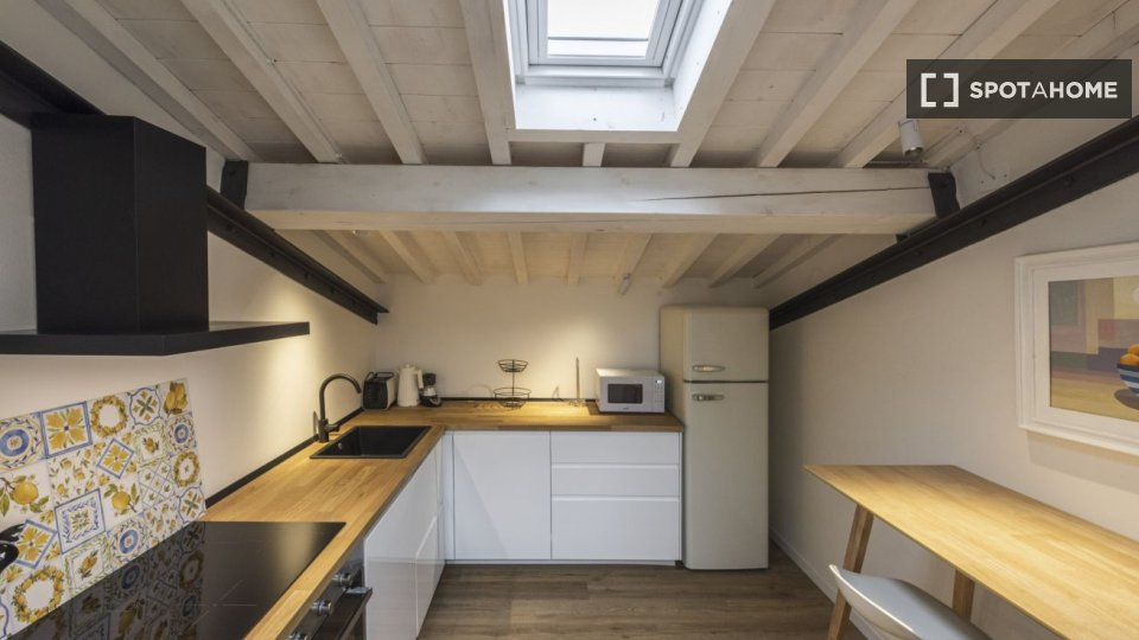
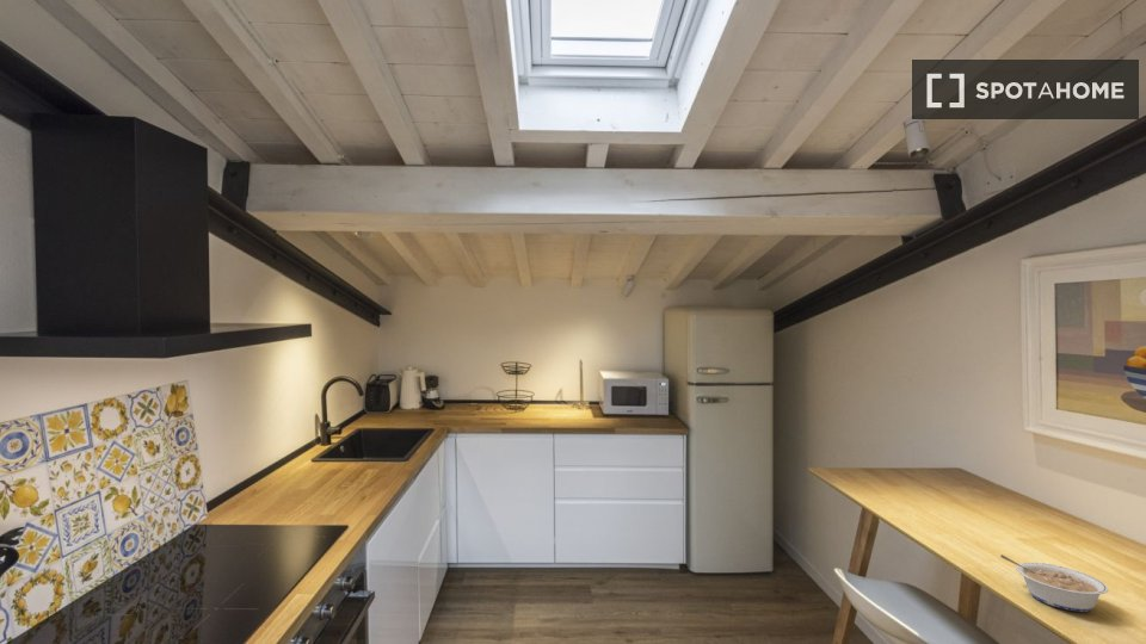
+ legume [999,553,1109,613]
